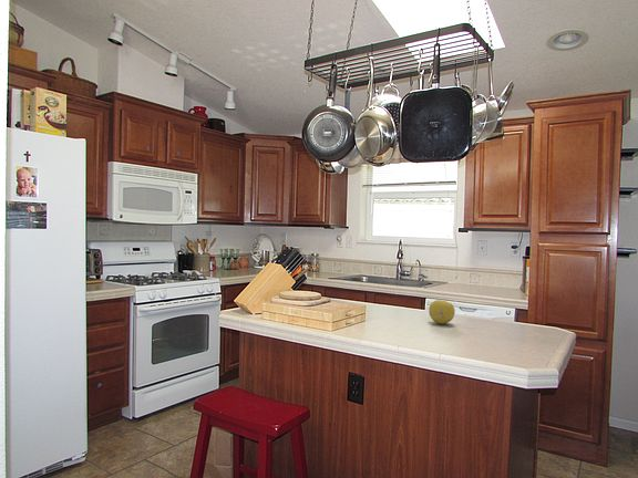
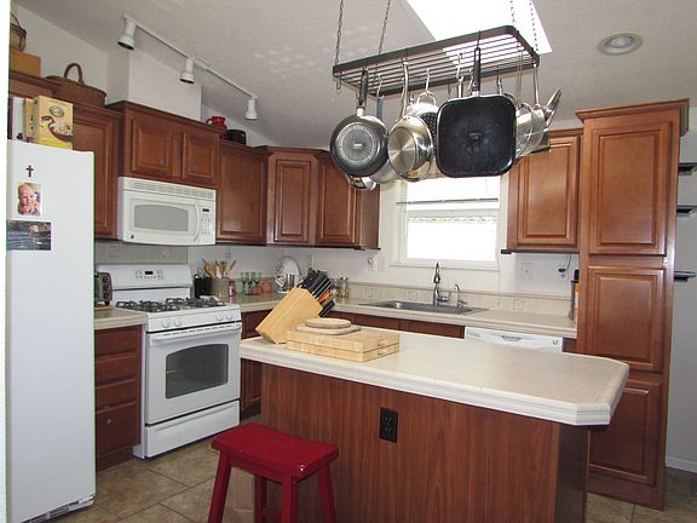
- fruit [428,299,456,325]
